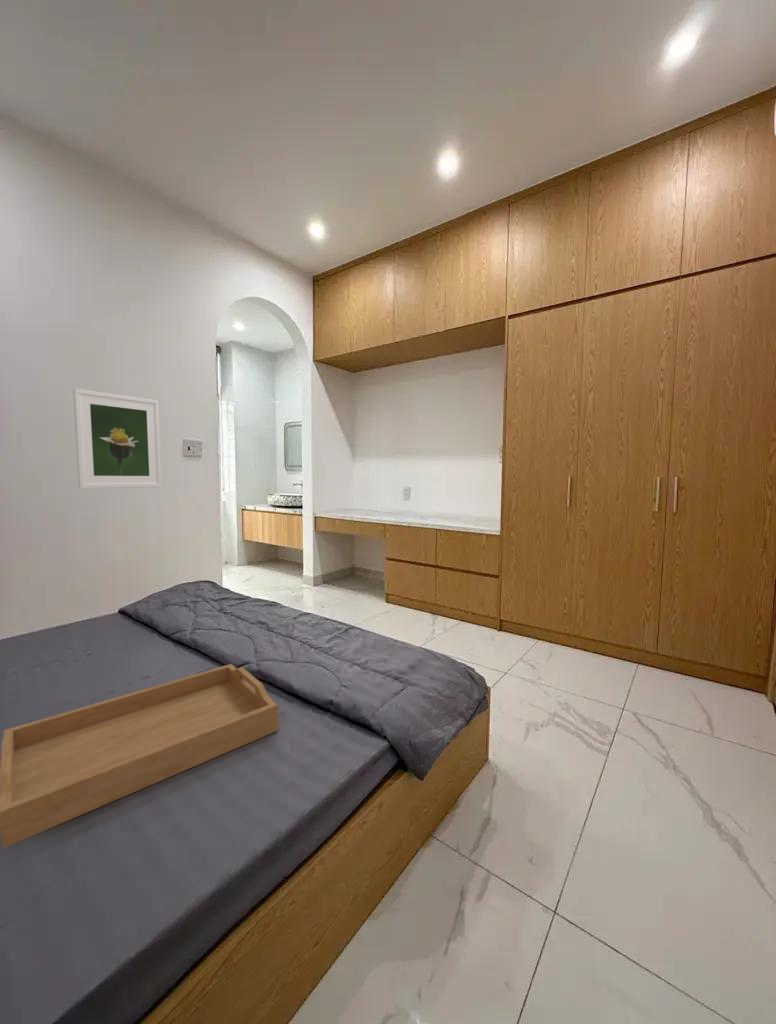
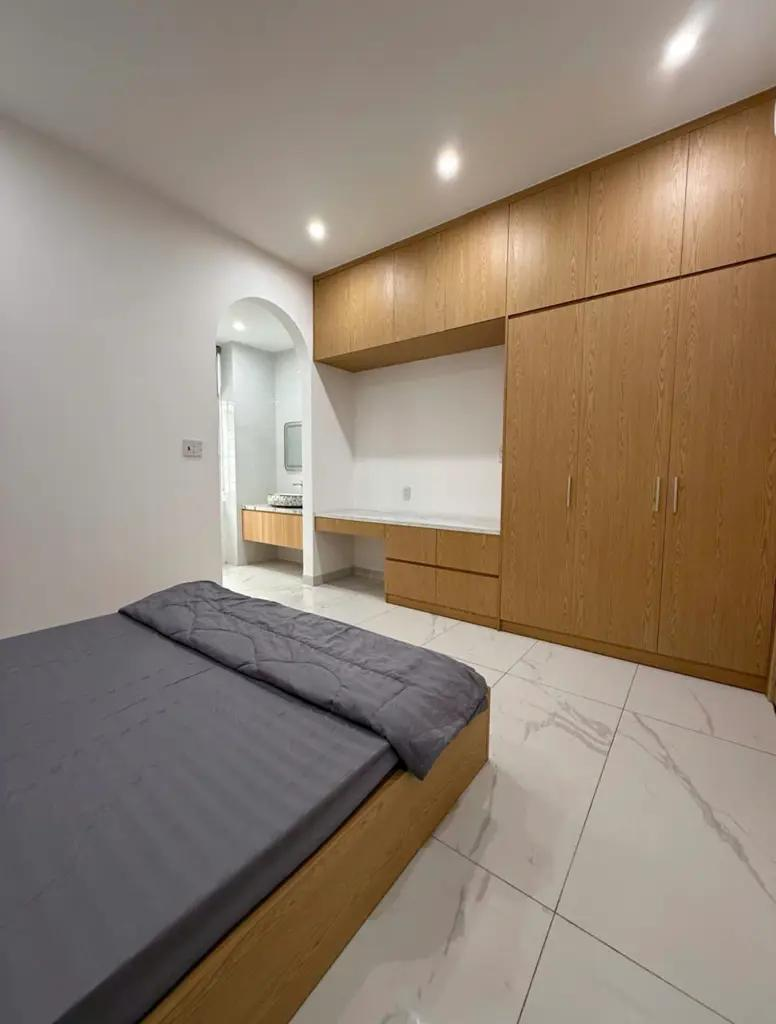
- serving tray [0,663,280,850]
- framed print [72,388,163,490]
